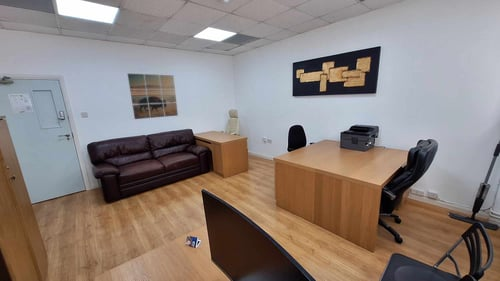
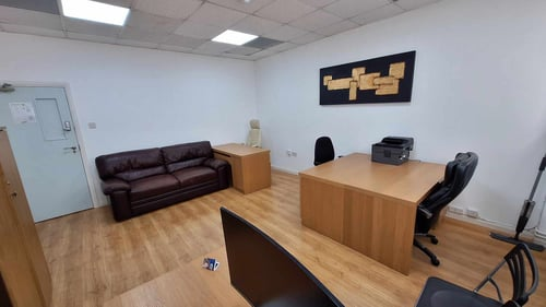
- wall art [127,73,179,120]
